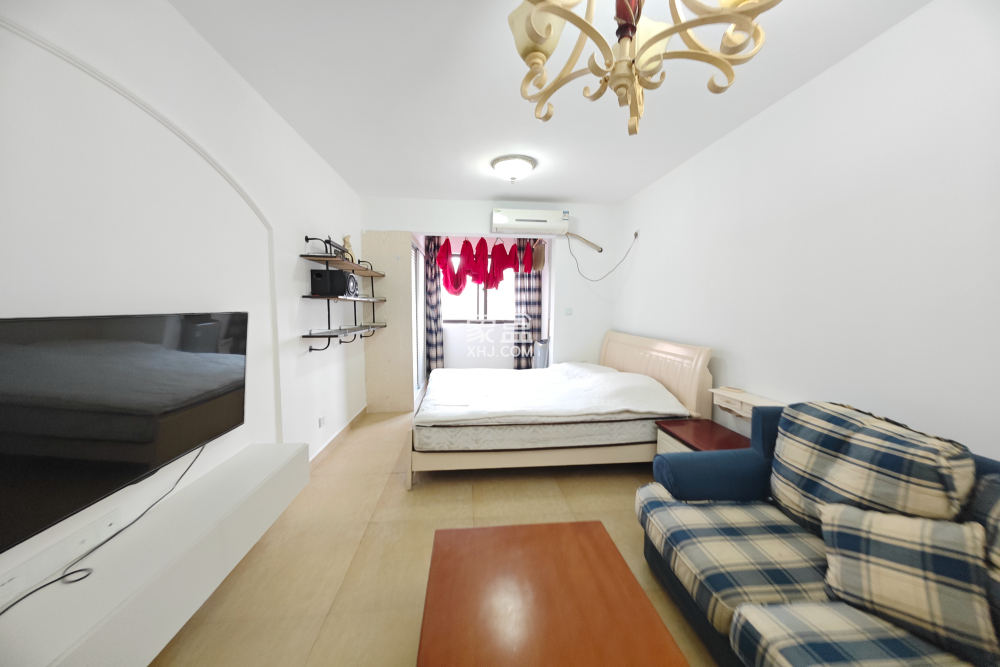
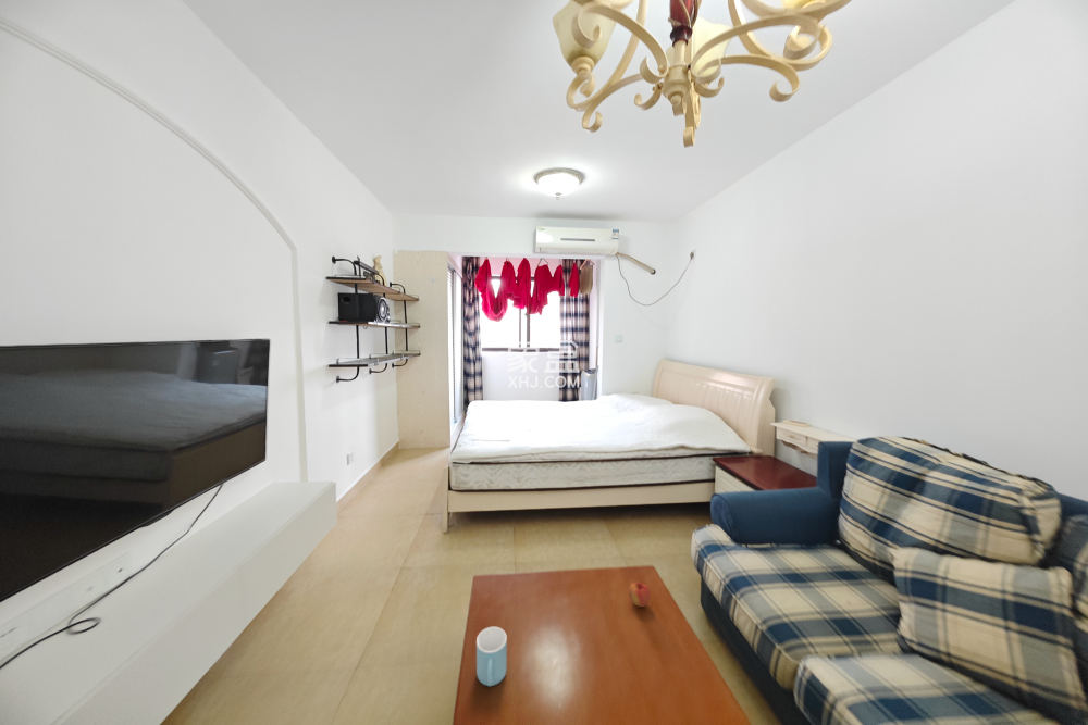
+ mug [475,626,508,687]
+ apple [628,582,651,608]
